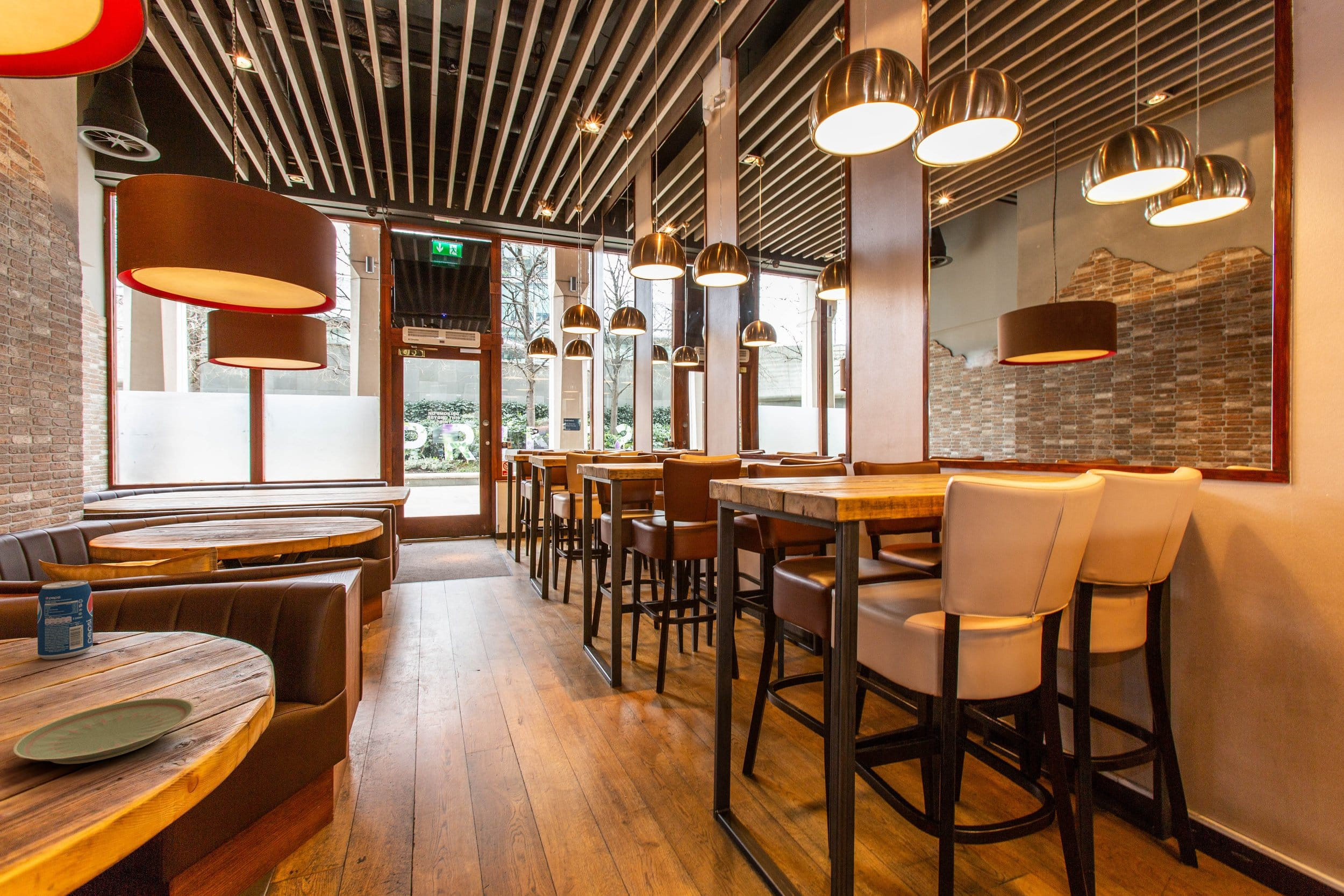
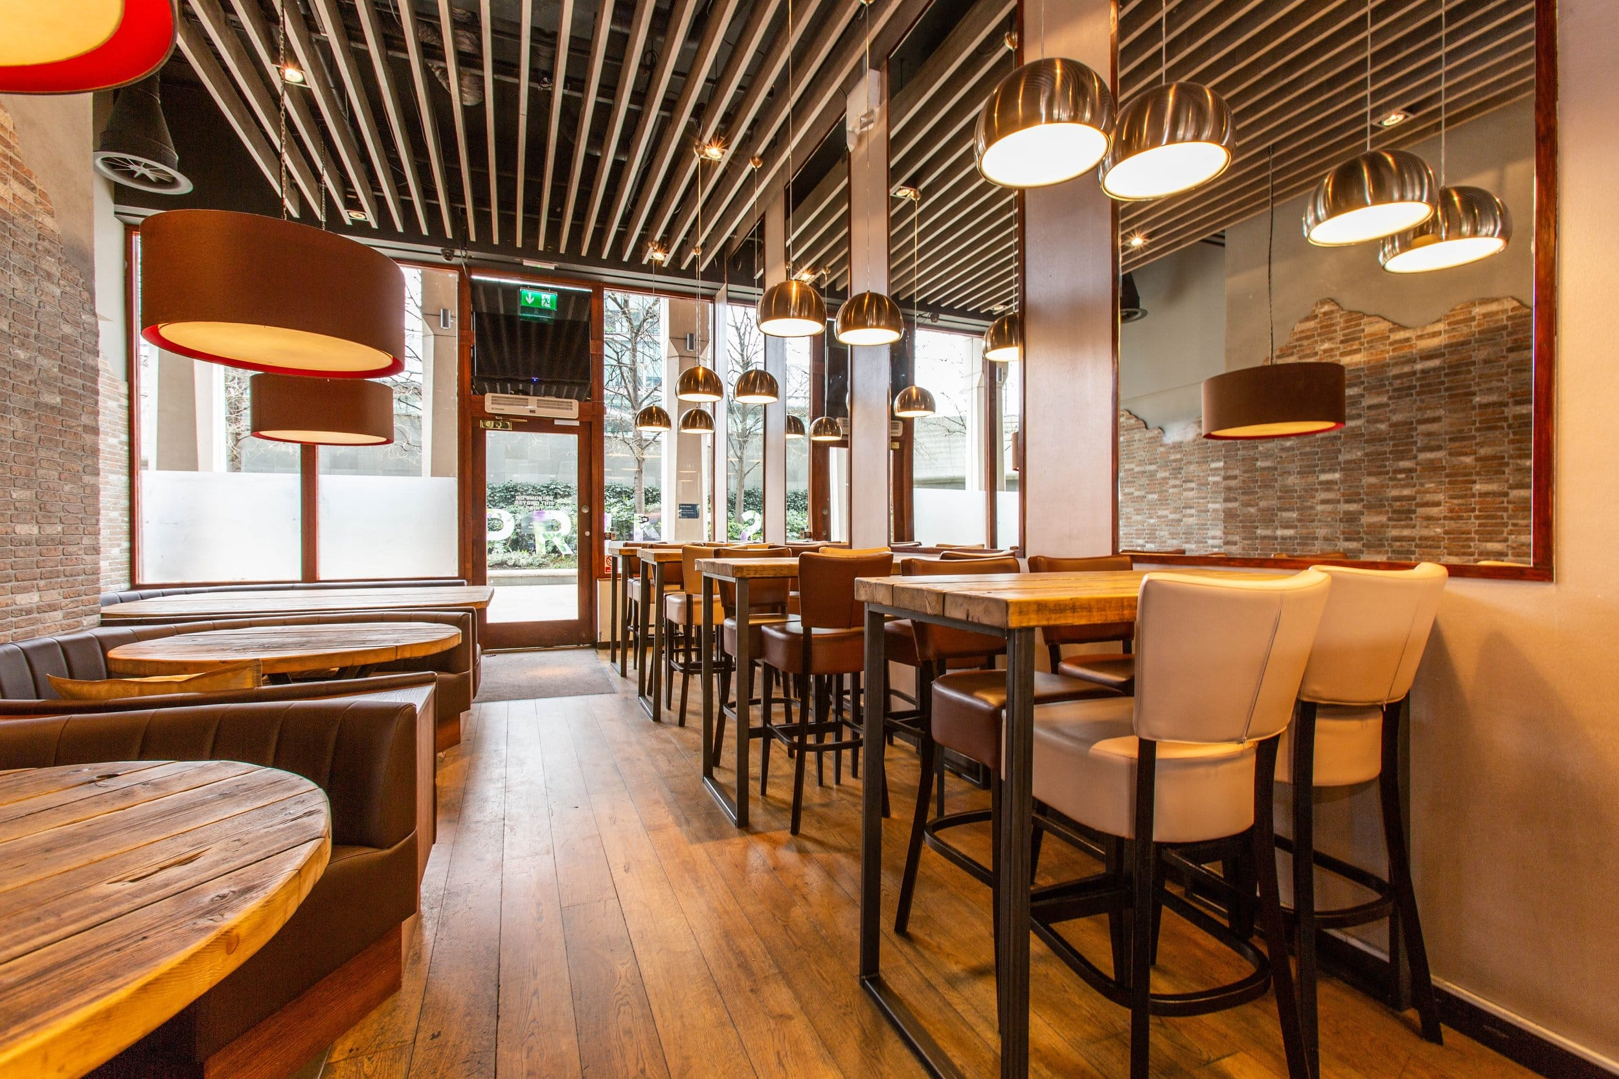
- plate [12,697,195,765]
- beverage can [37,579,93,660]
